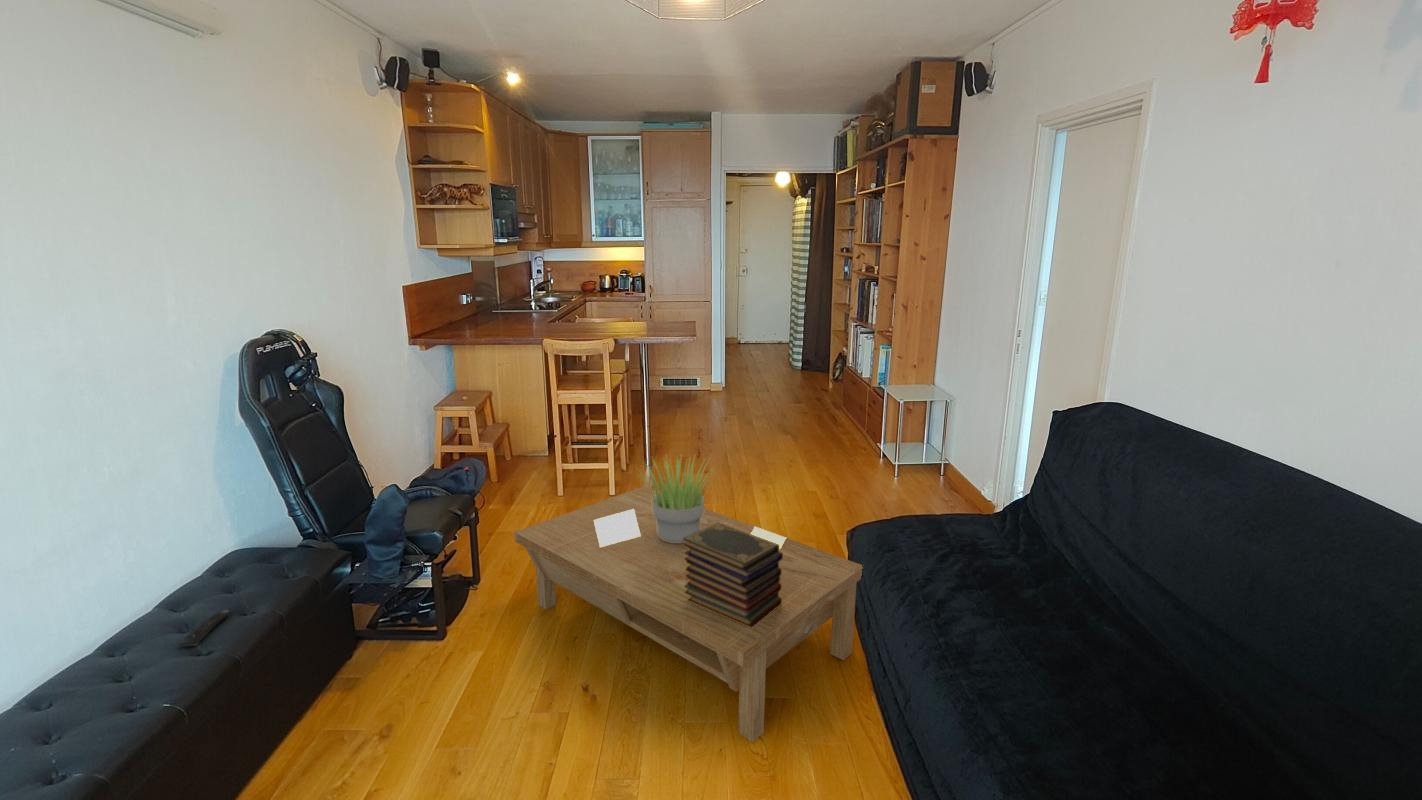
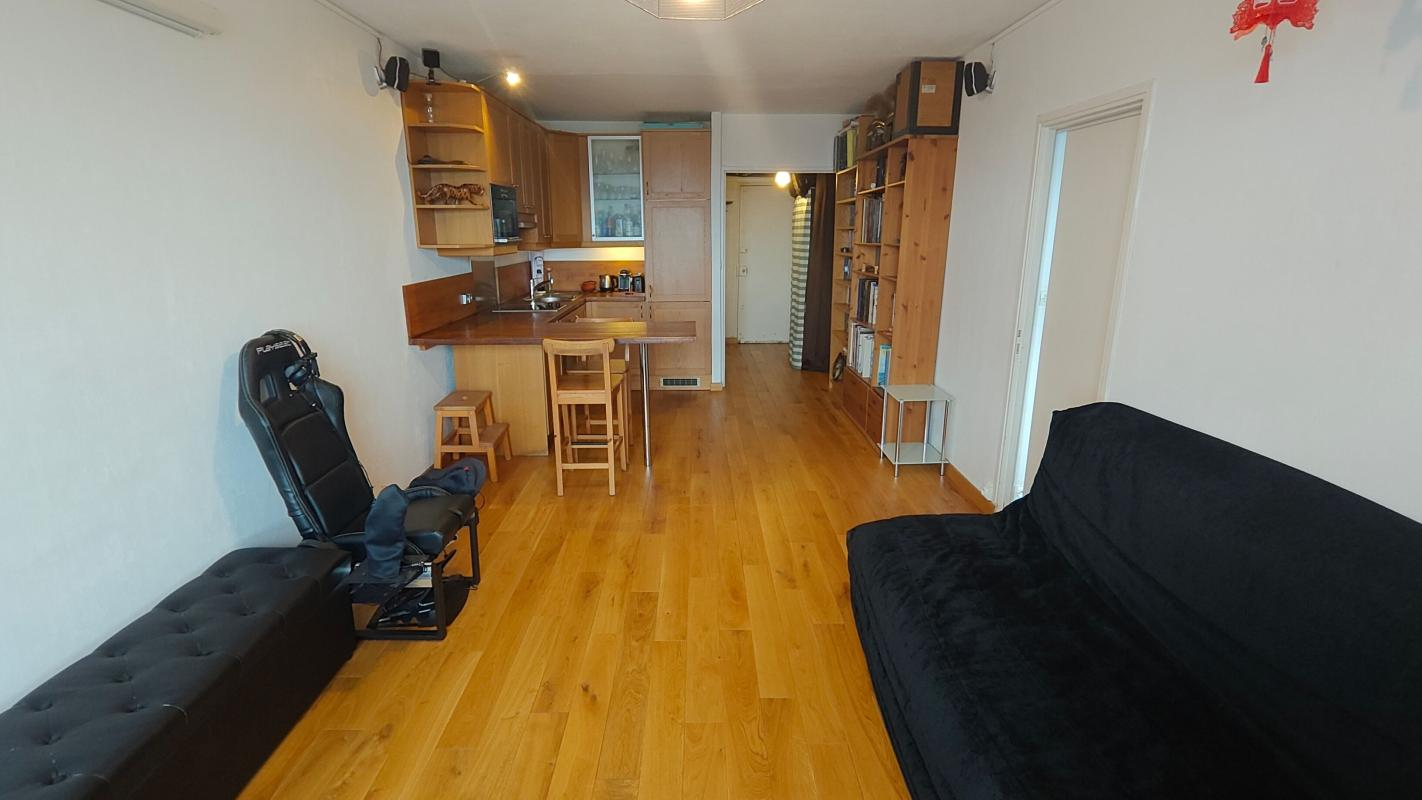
- book stack [683,522,783,628]
- potted plant [637,453,719,543]
- coffee table [513,486,863,743]
- remote control [179,609,231,647]
